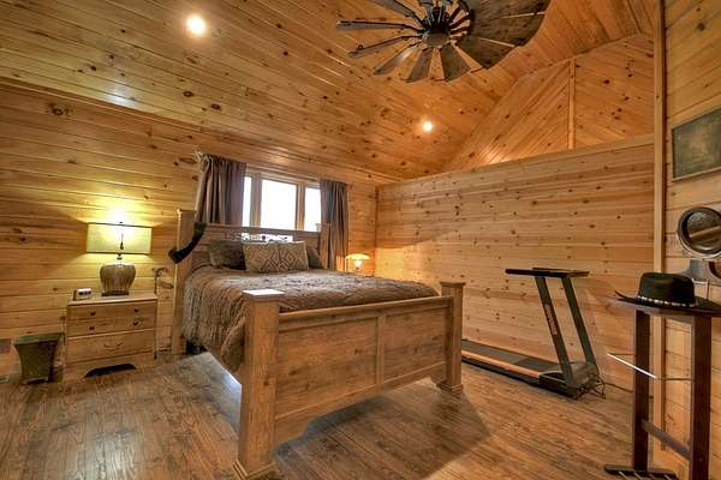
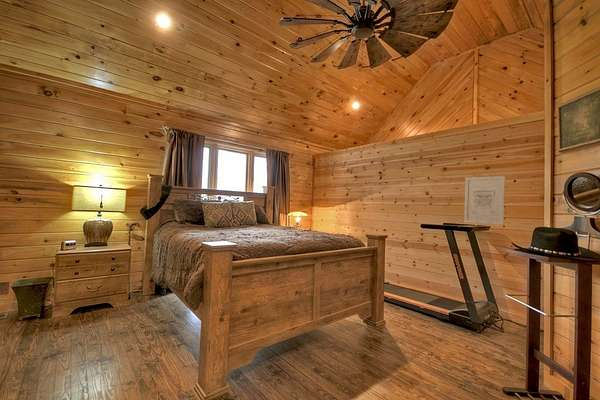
+ wall art [463,175,506,226]
